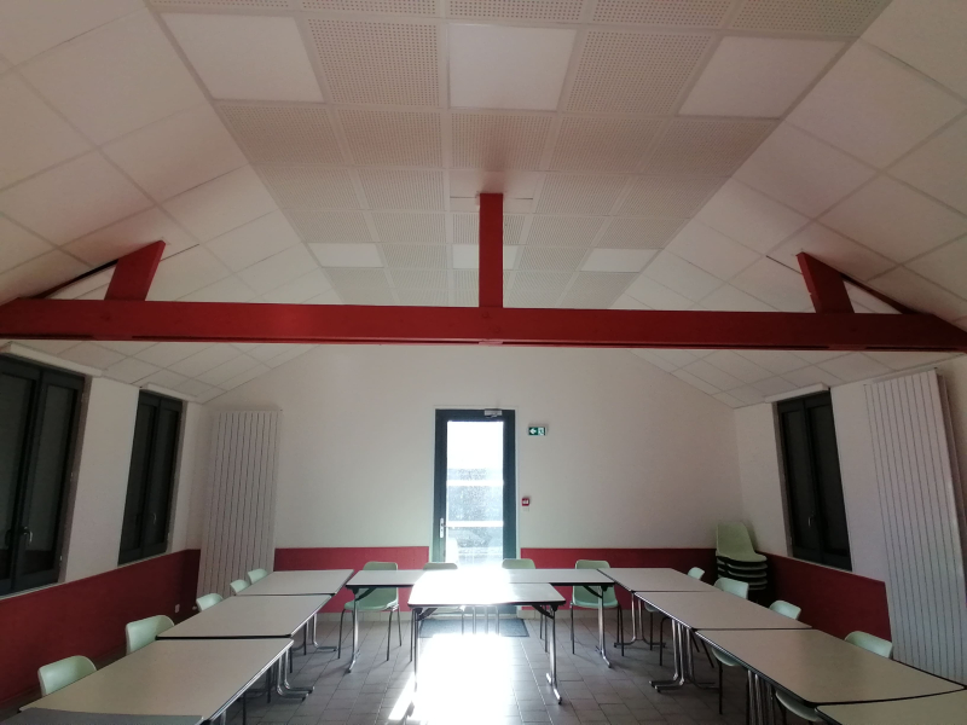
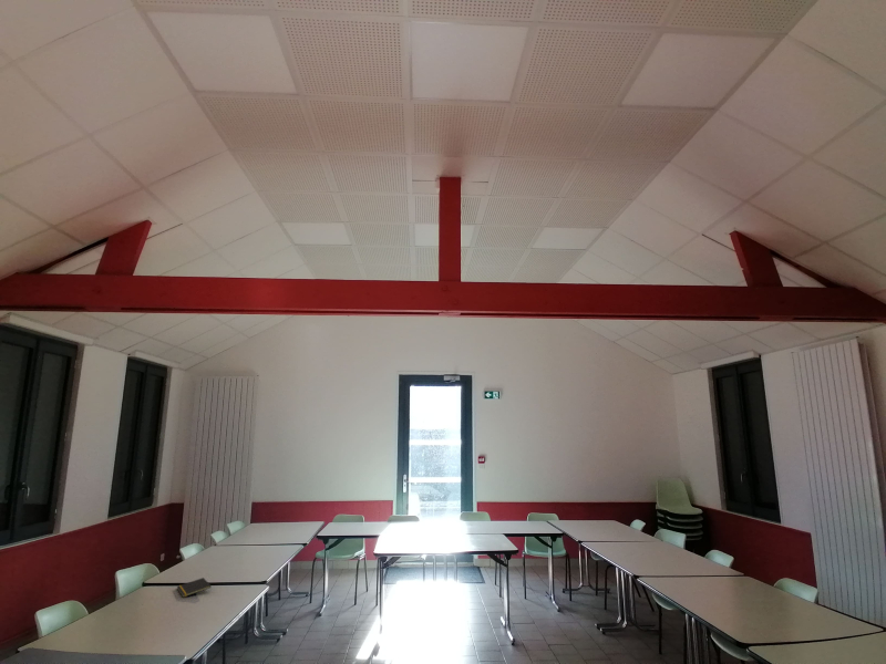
+ notepad [176,577,212,599]
